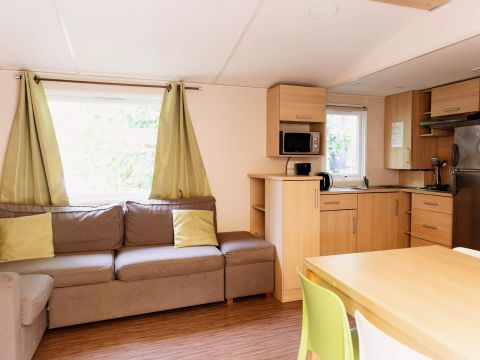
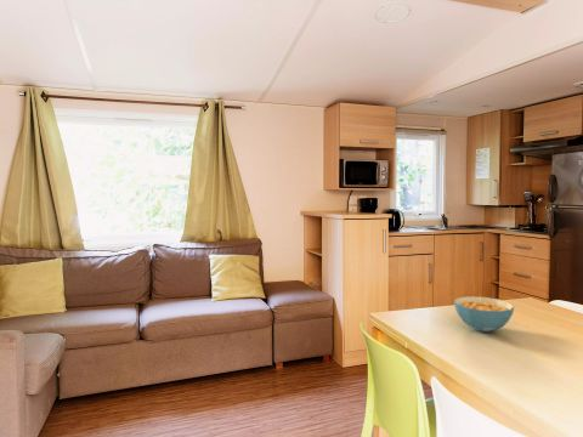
+ cereal bowl [453,295,515,333]
